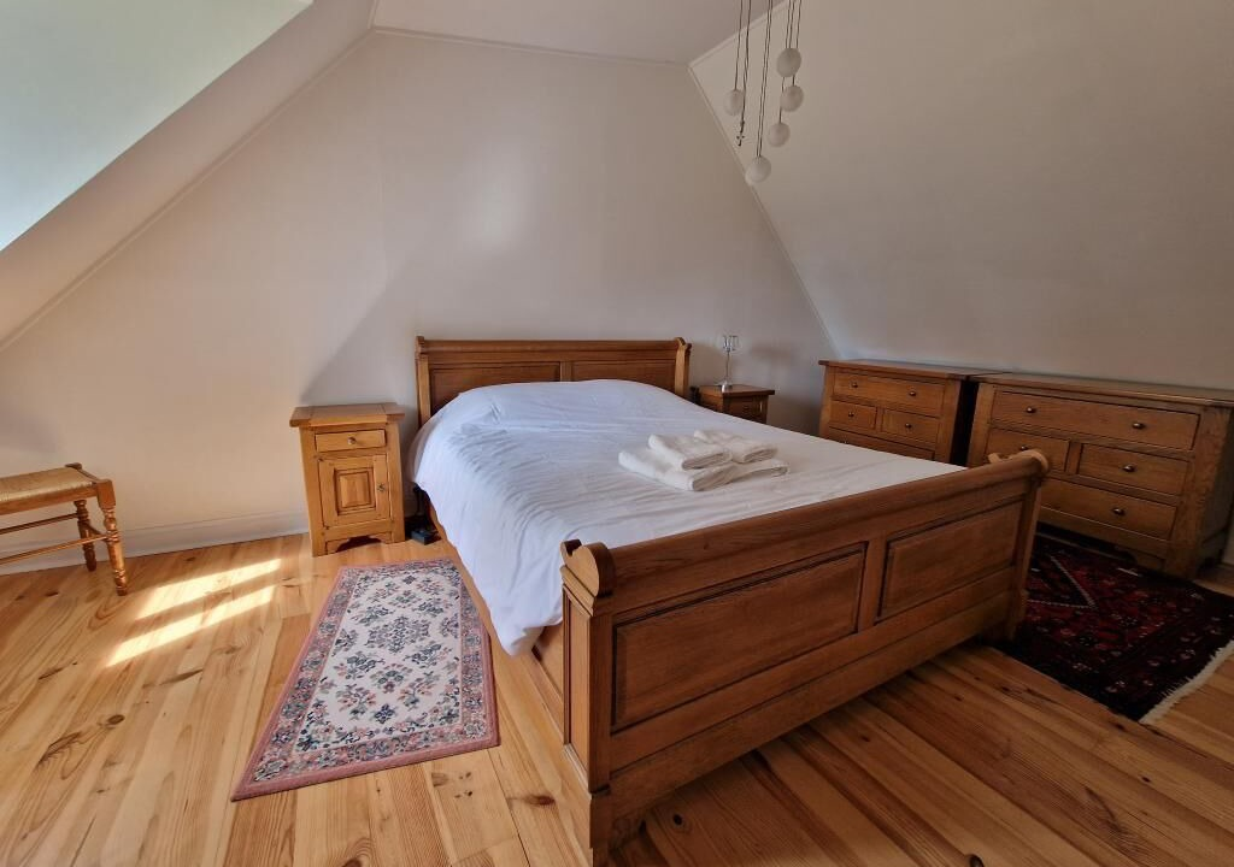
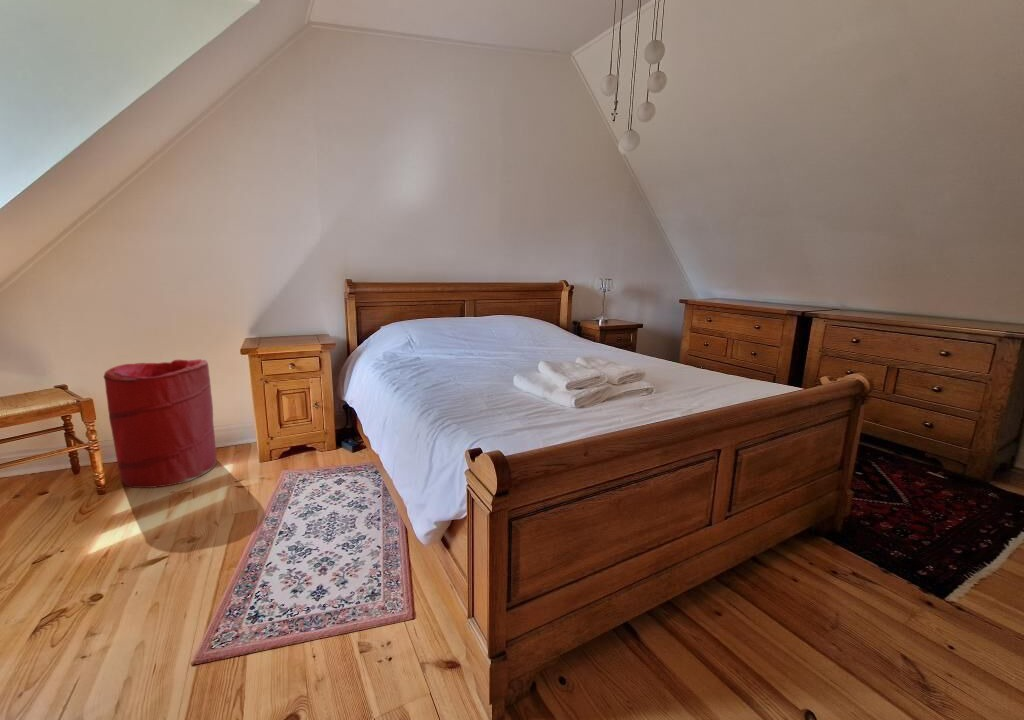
+ laundry hamper [103,358,217,489]
